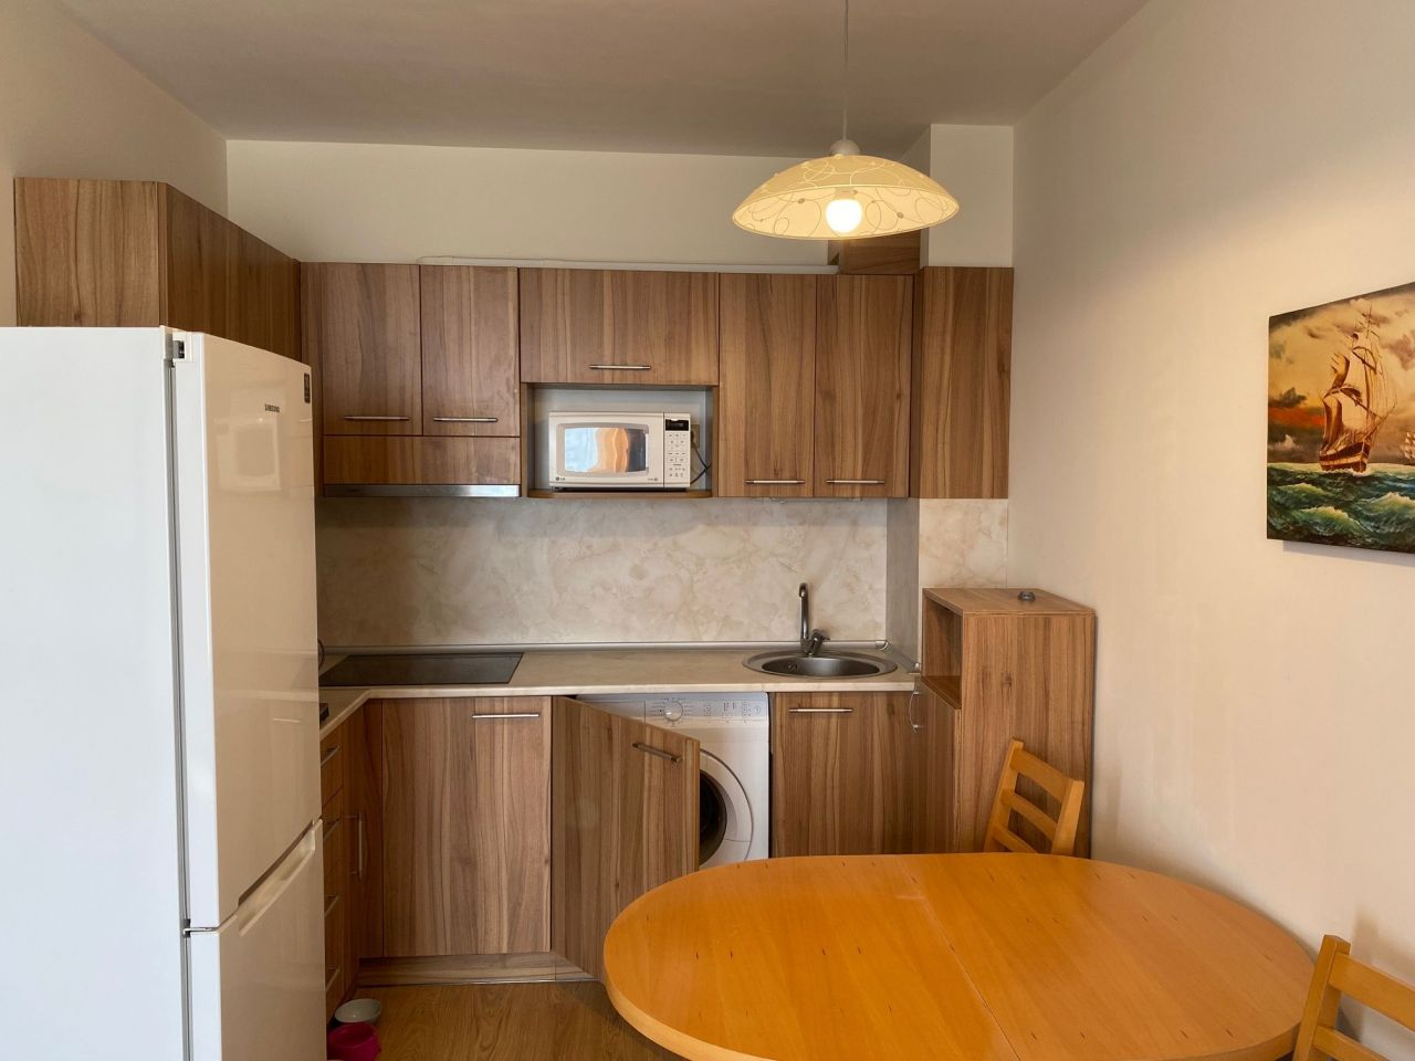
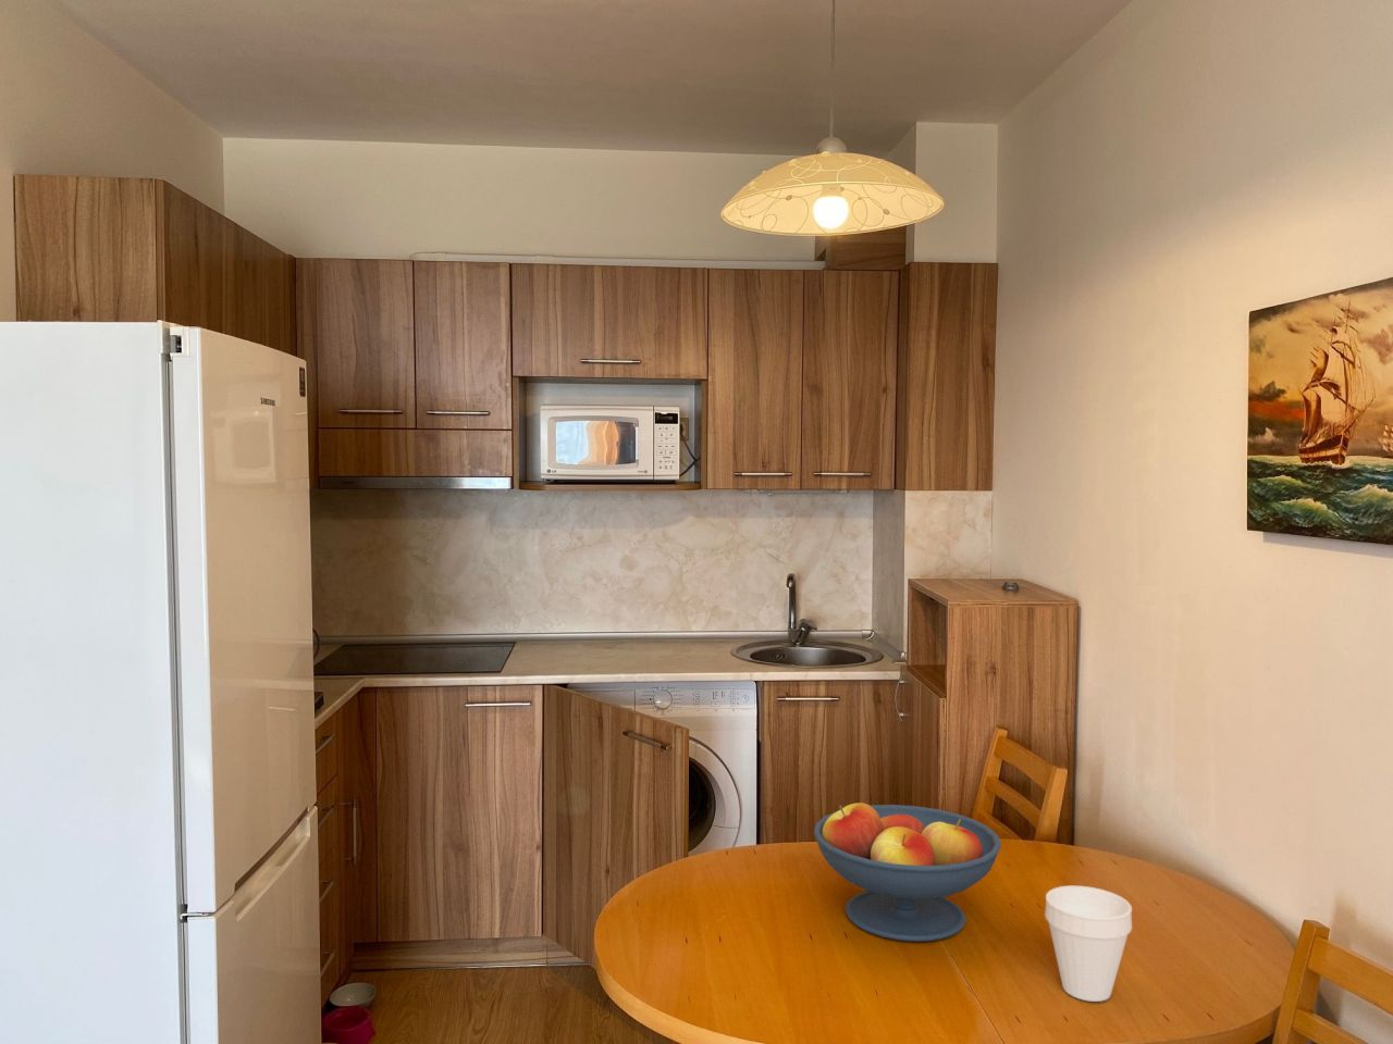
+ fruit bowl [813,802,1003,943]
+ cup [1044,885,1133,1002]
